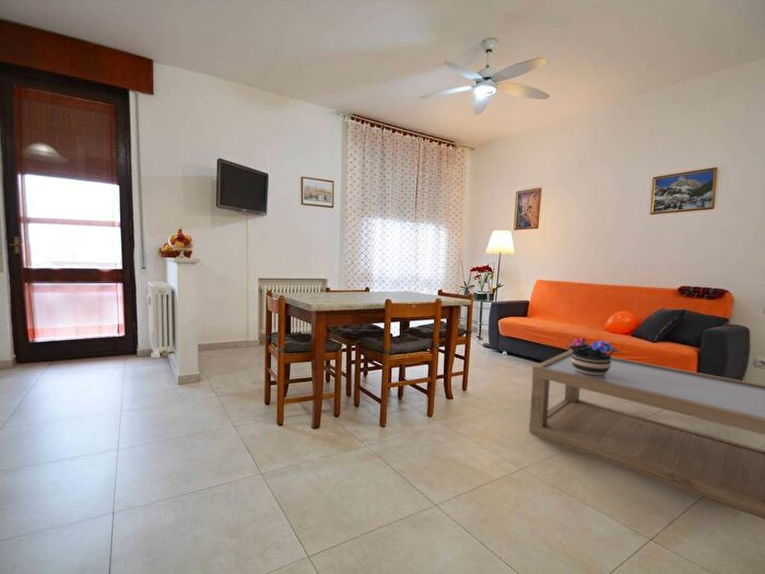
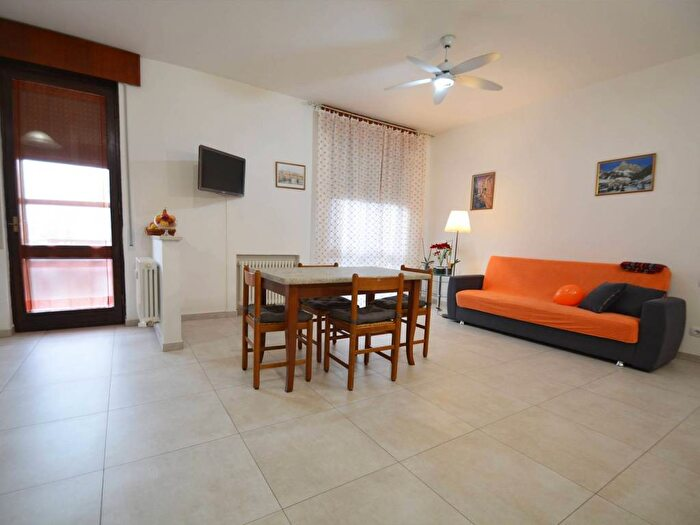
- potted flower [564,337,621,377]
- coffee table [528,349,765,520]
